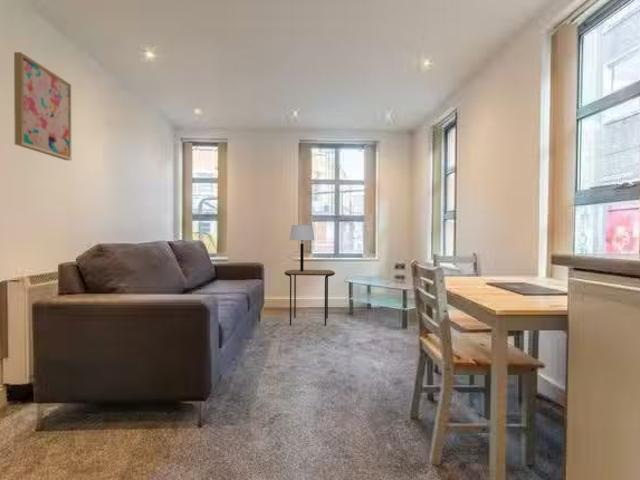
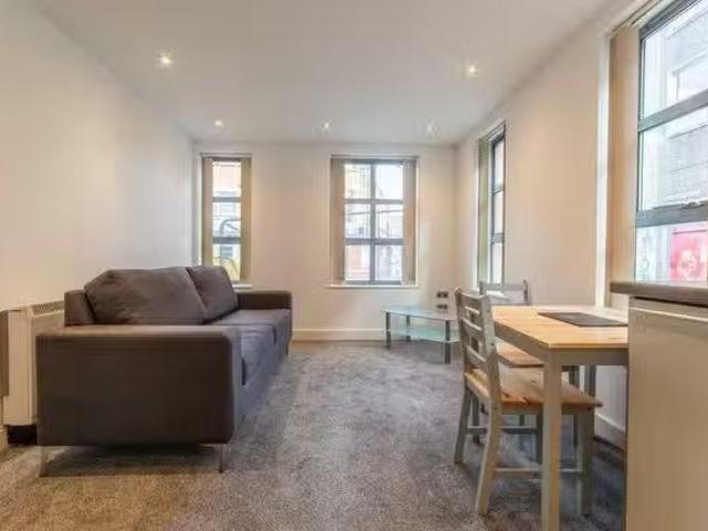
- side table [283,269,336,327]
- table lamp [289,224,315,271]
- wall art [13,51,72,161]
